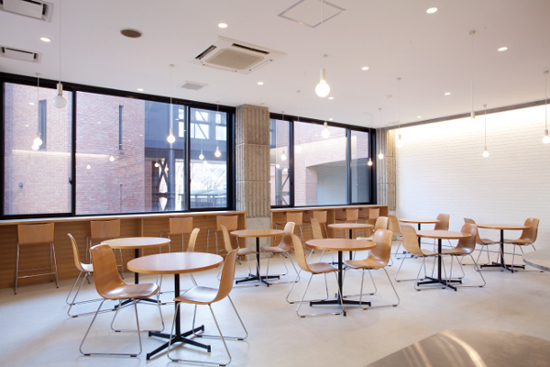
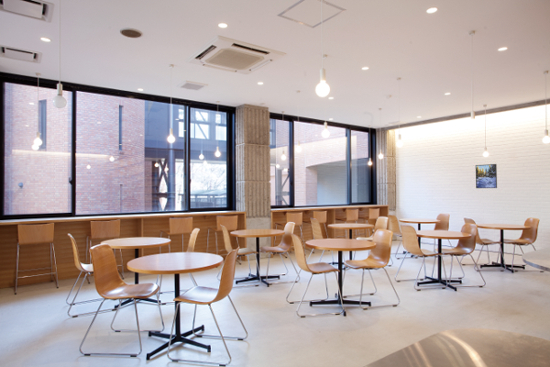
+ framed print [475,163,498,189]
